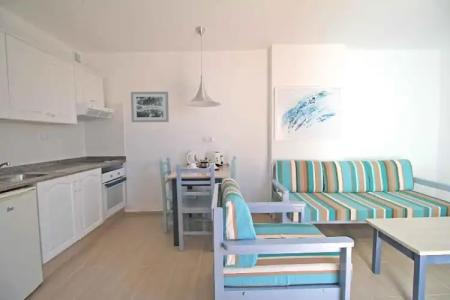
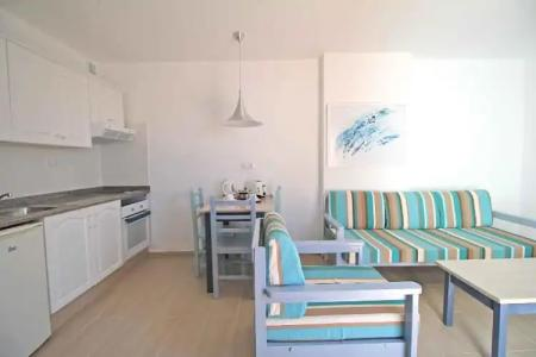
- wall art [130,91,170,123]
